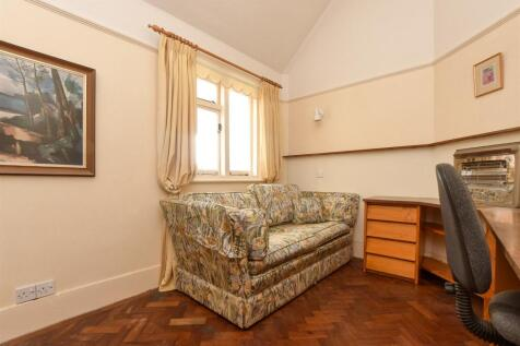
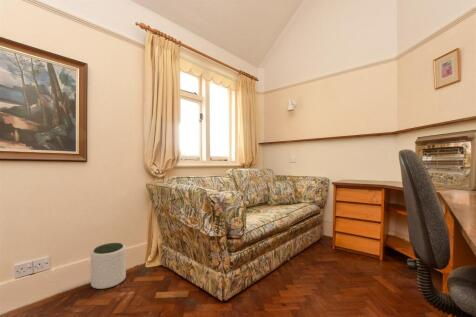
+ plant pot [90,242,127,290]
